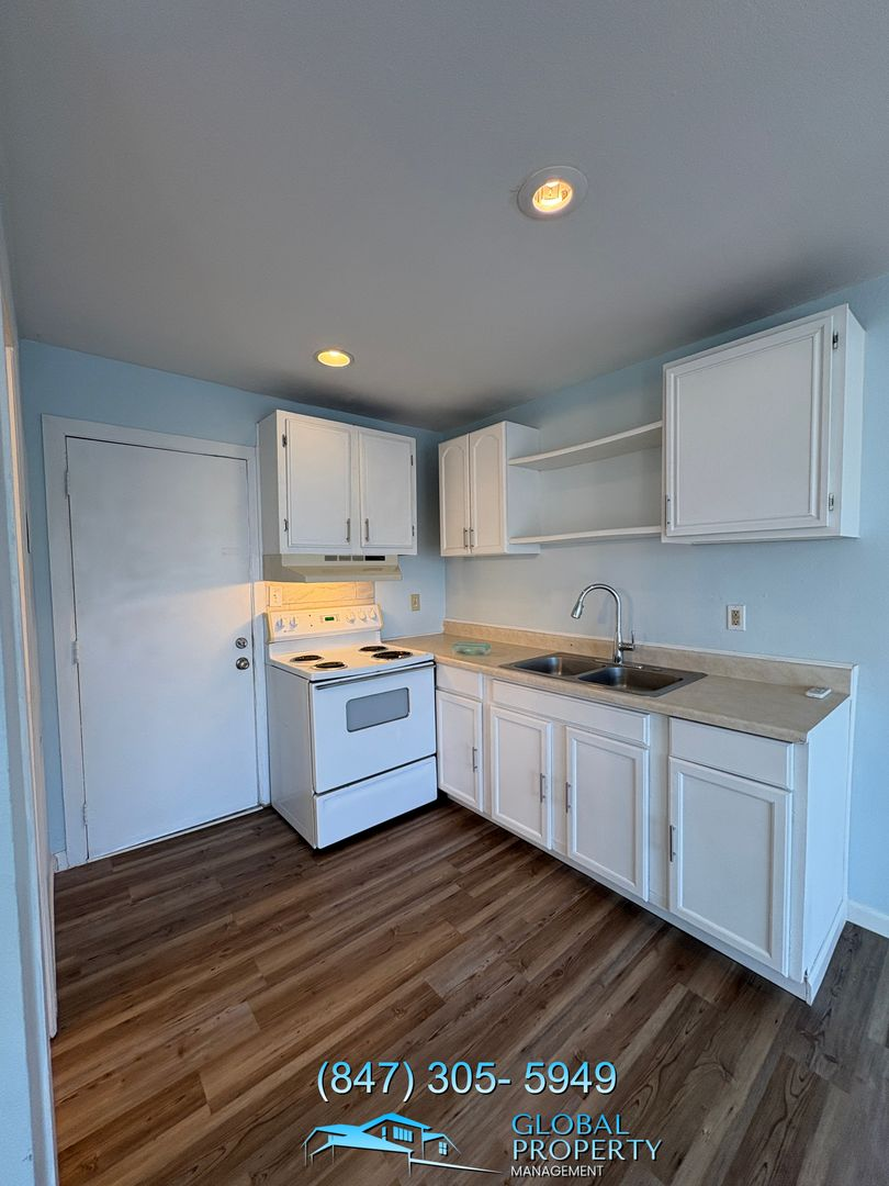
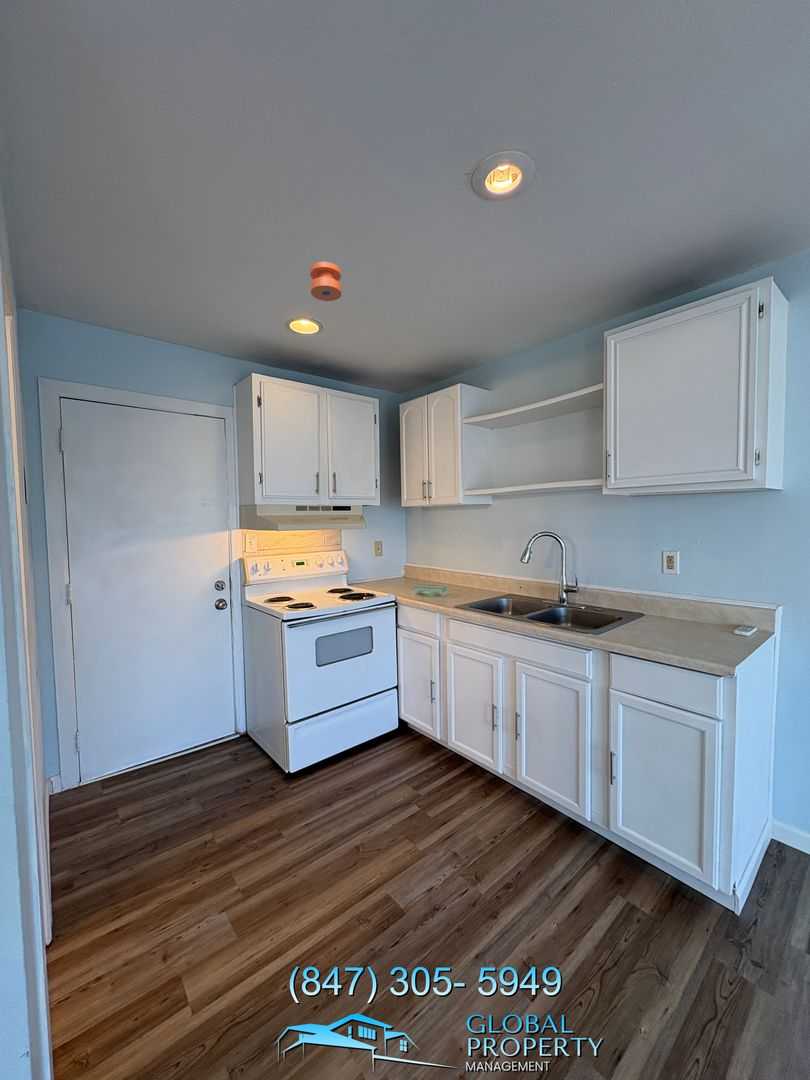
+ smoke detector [309,261,342,302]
